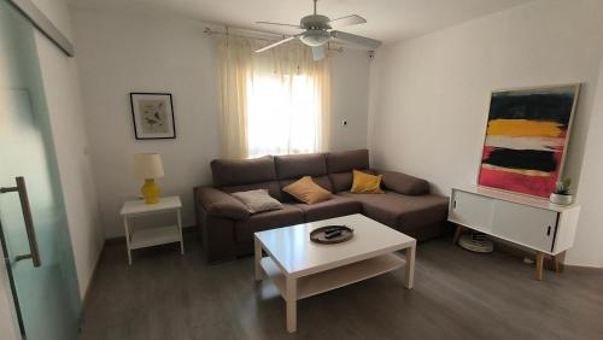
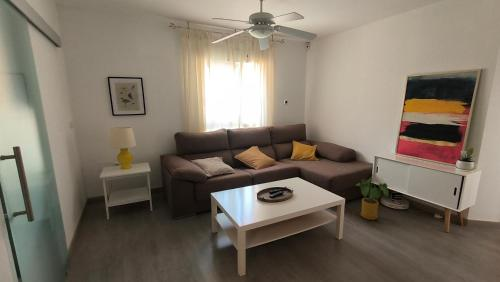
+ house plant [356,176,390,221]
